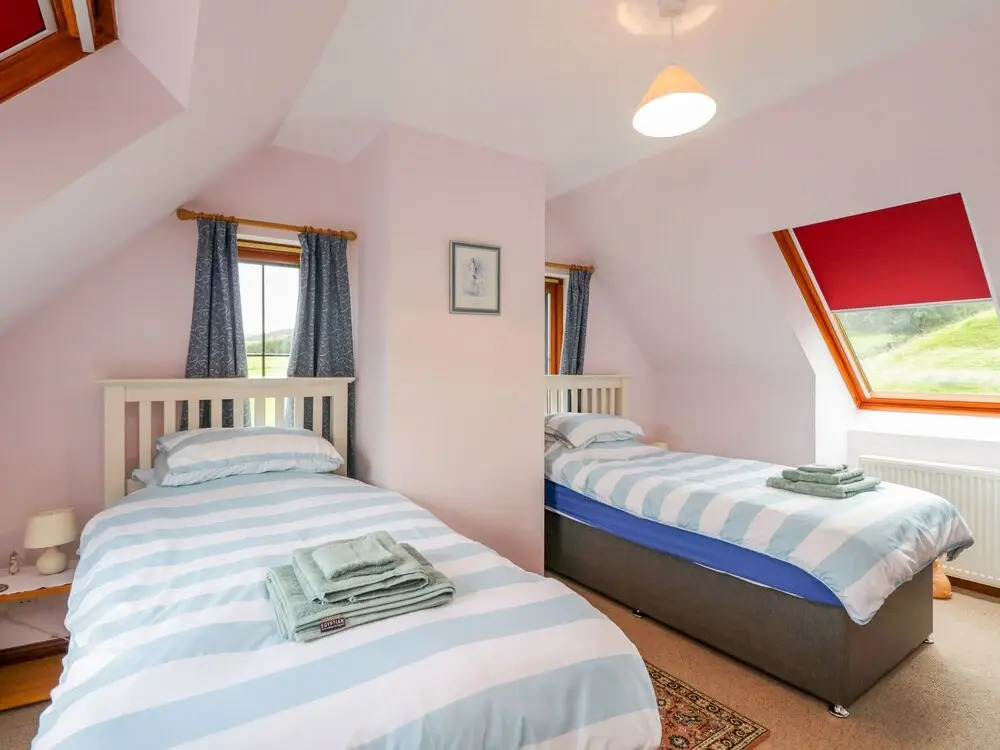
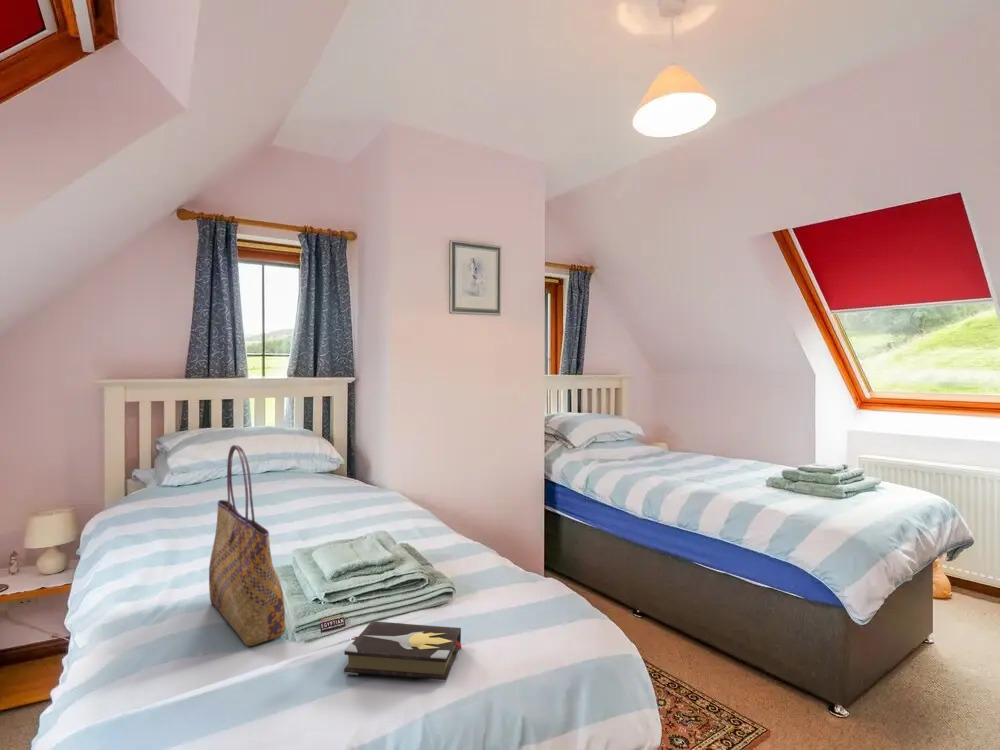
+ tote bag [208,444,286,647]
+ hardback book [343,620,462,683]
